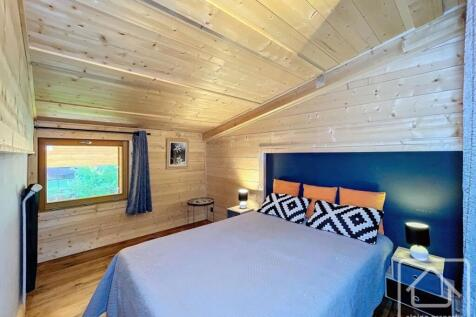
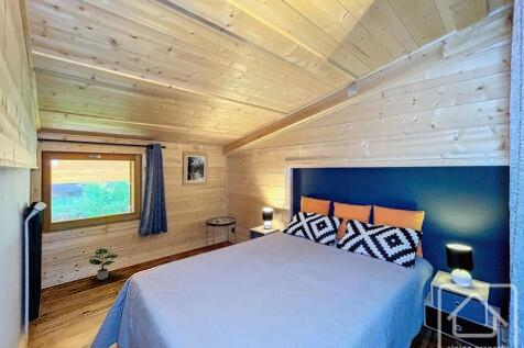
+ potted plant [87,247,121,281]
